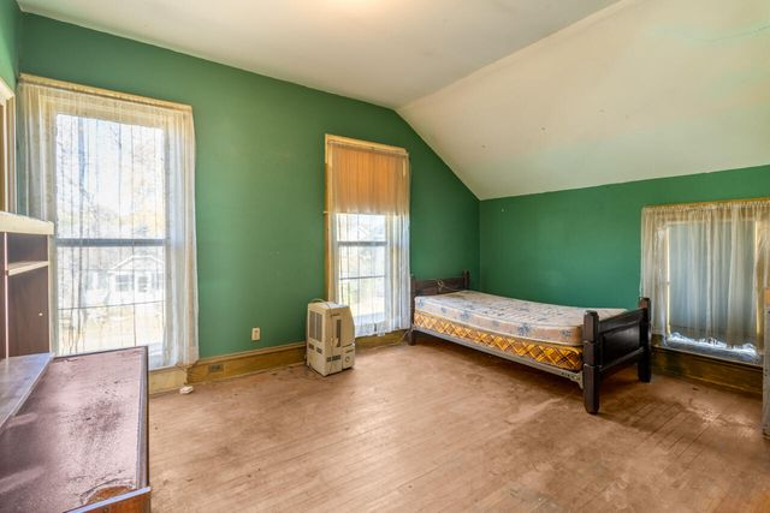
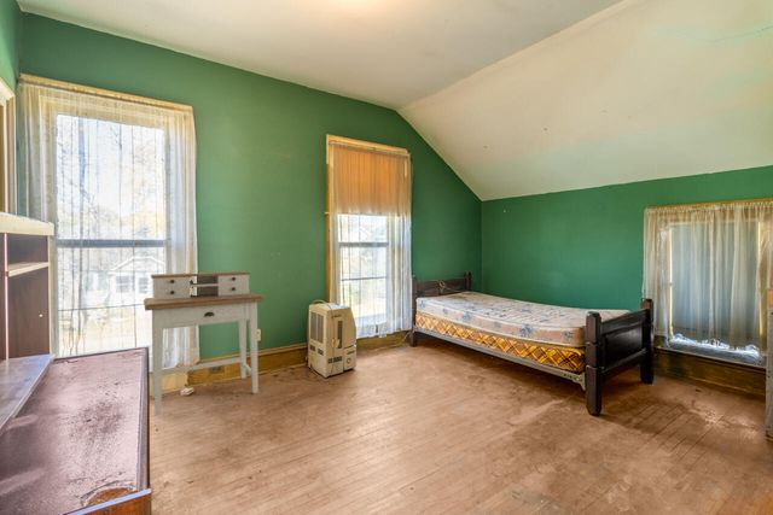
+ desk [143,270,266,416]
